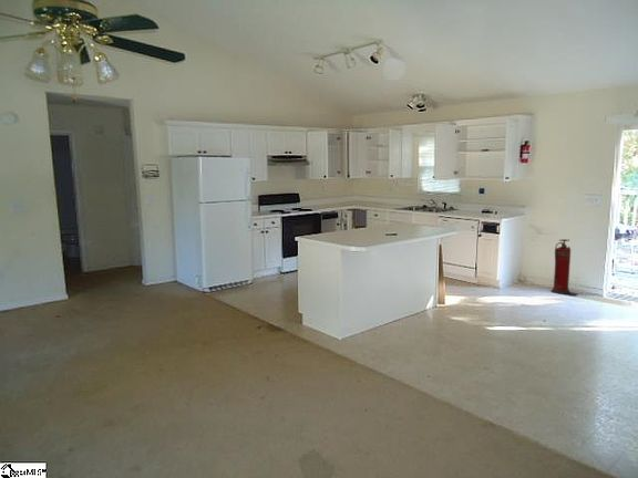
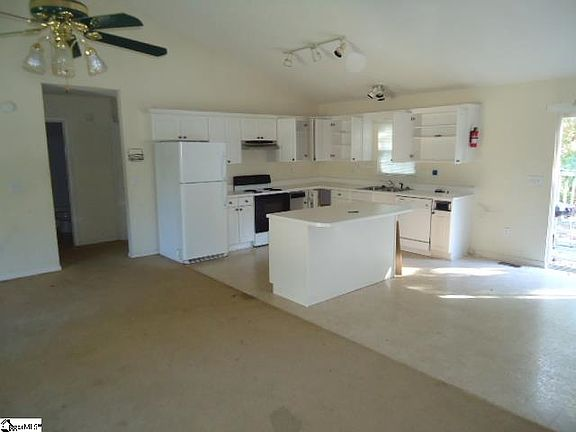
- fire extinguisher [550,238,572,295]
